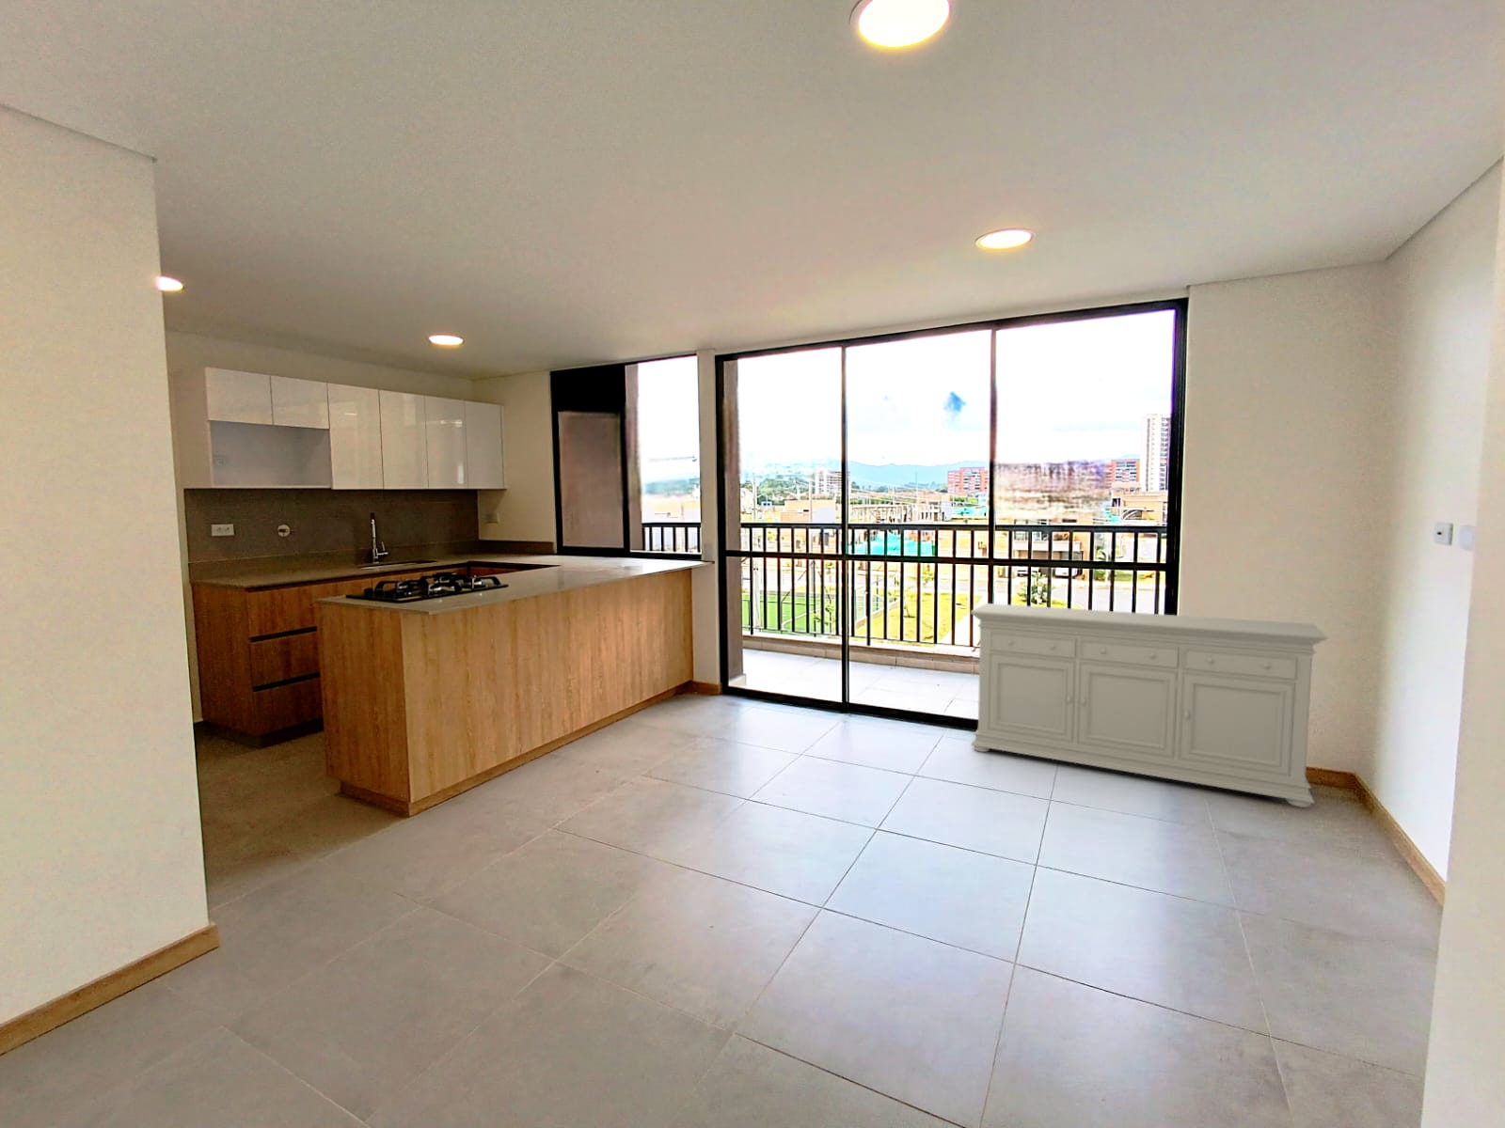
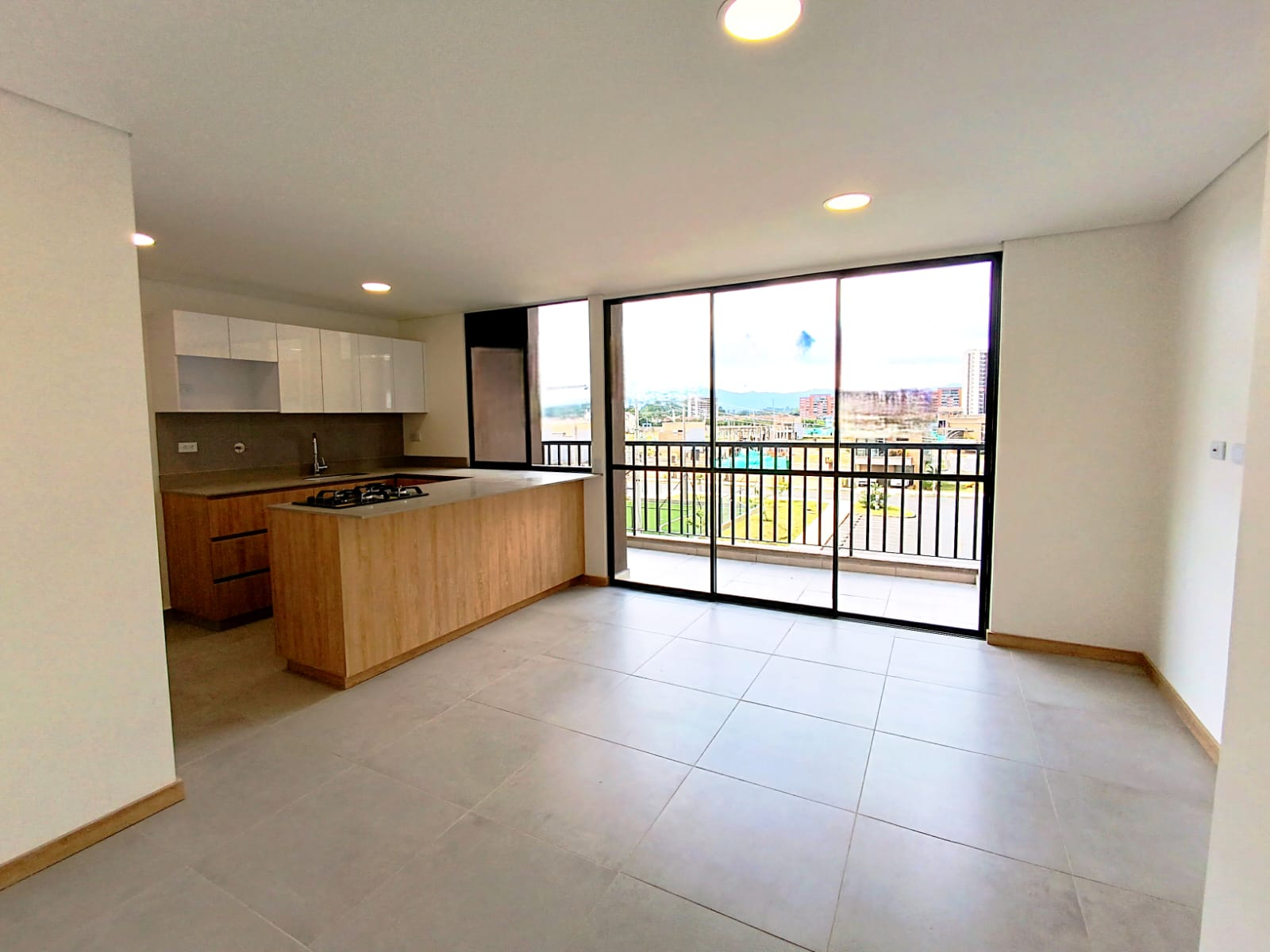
- sideboard [969,603,1330,808]
